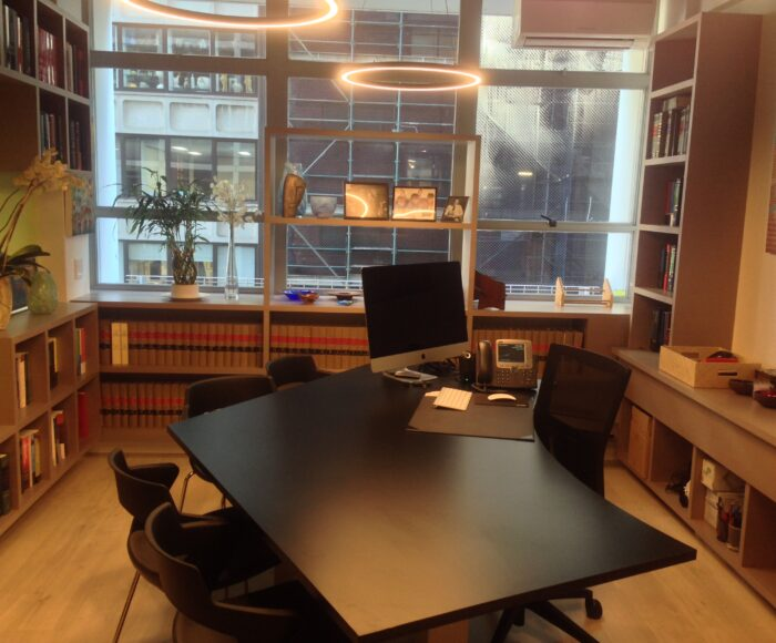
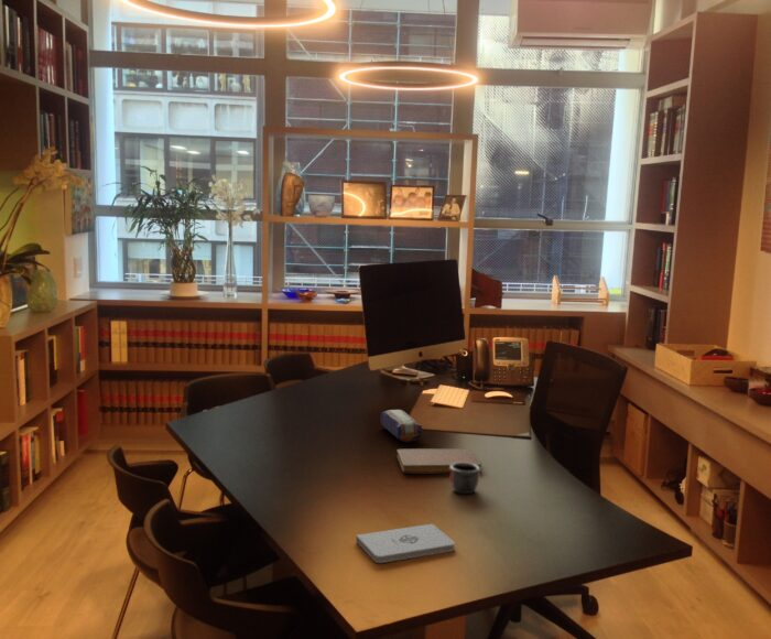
+ notepad [355,522,456,564]
+ notebook [395,447,482,475]
+ pencil case [380,409,423,443]
+ mug [448,463,481,495]
